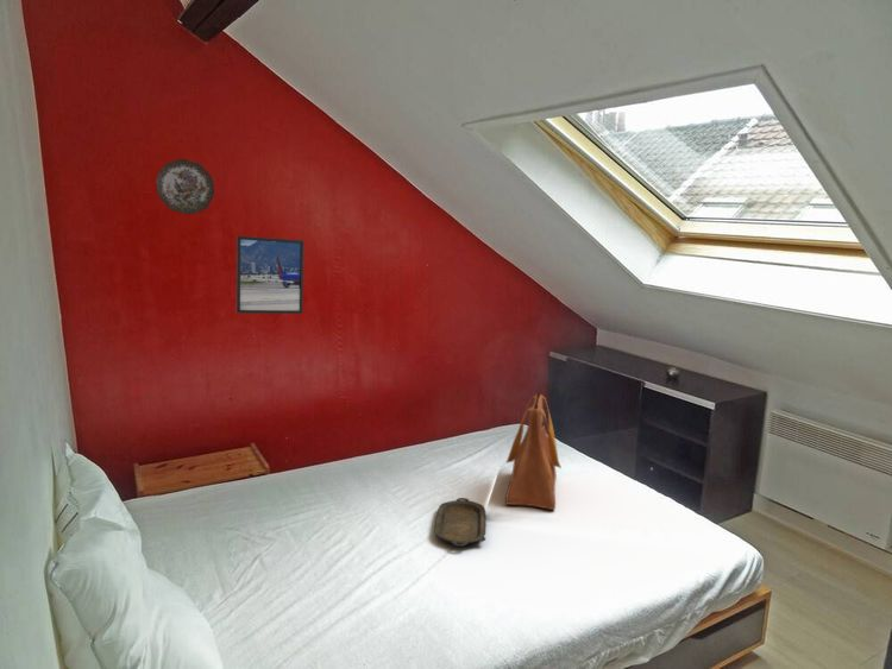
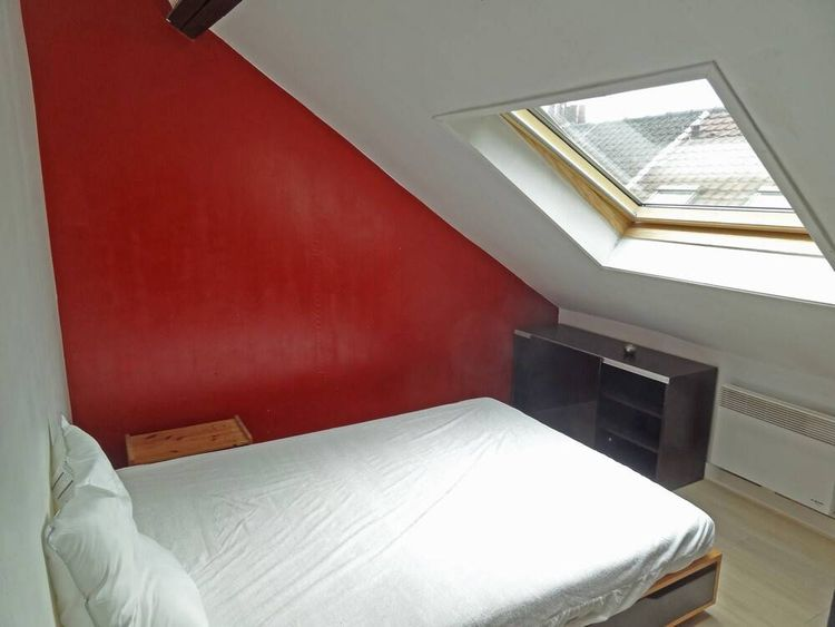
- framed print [235,235,304,315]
- tote bag [504,393,563,511]
- decorative plate [155,158,215,215]
- serving tray [433,497,488,548]
